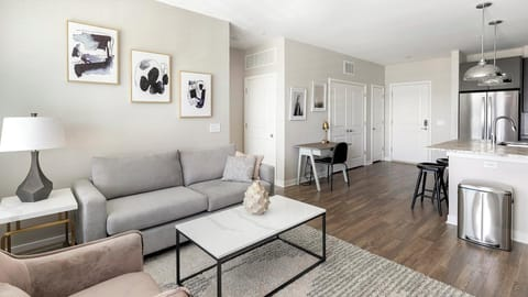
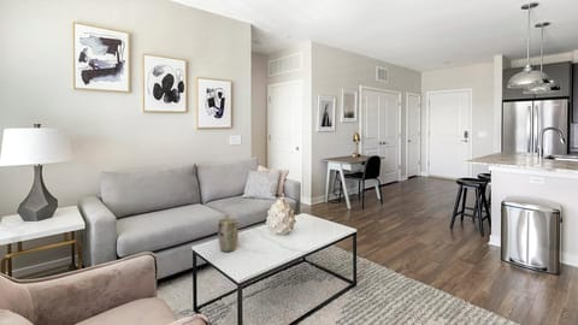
+ plant pot [217,217,240,253]
